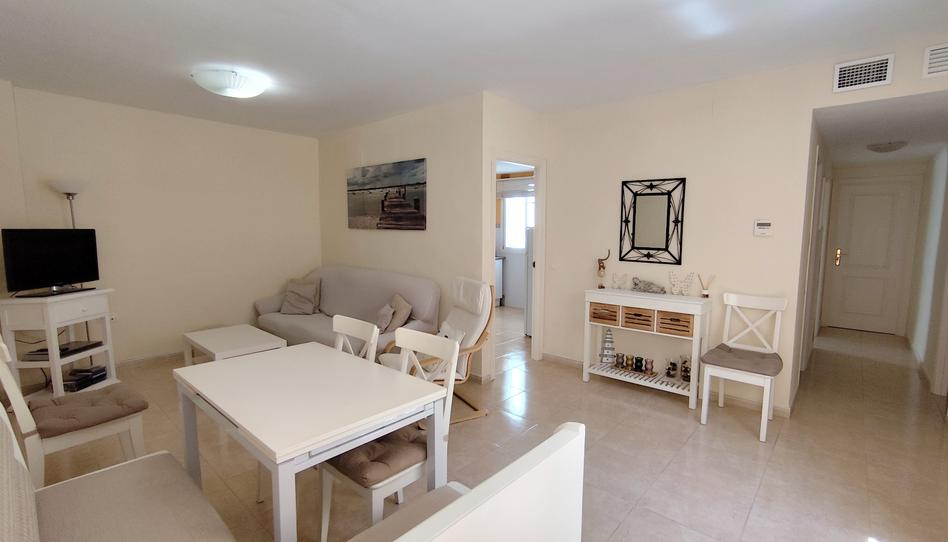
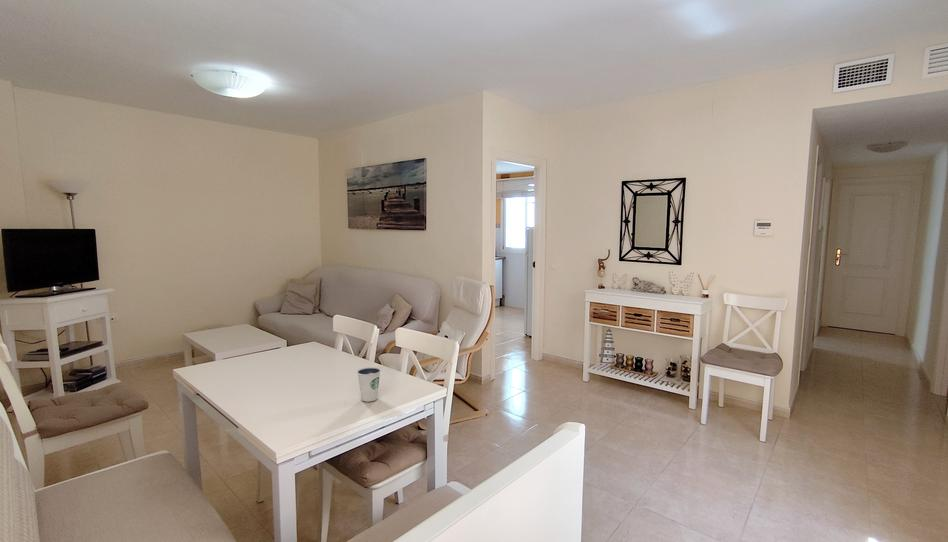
+ dixie cup [356,366,382,403]
